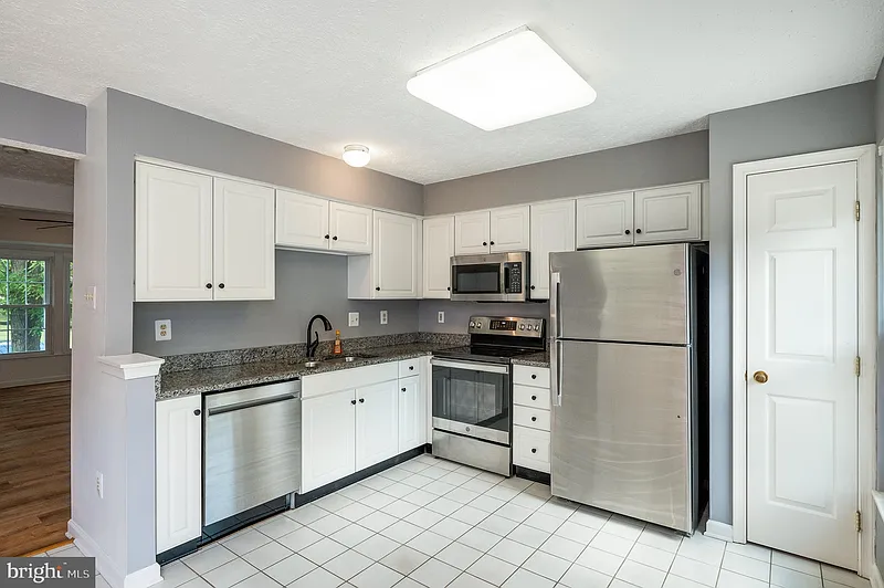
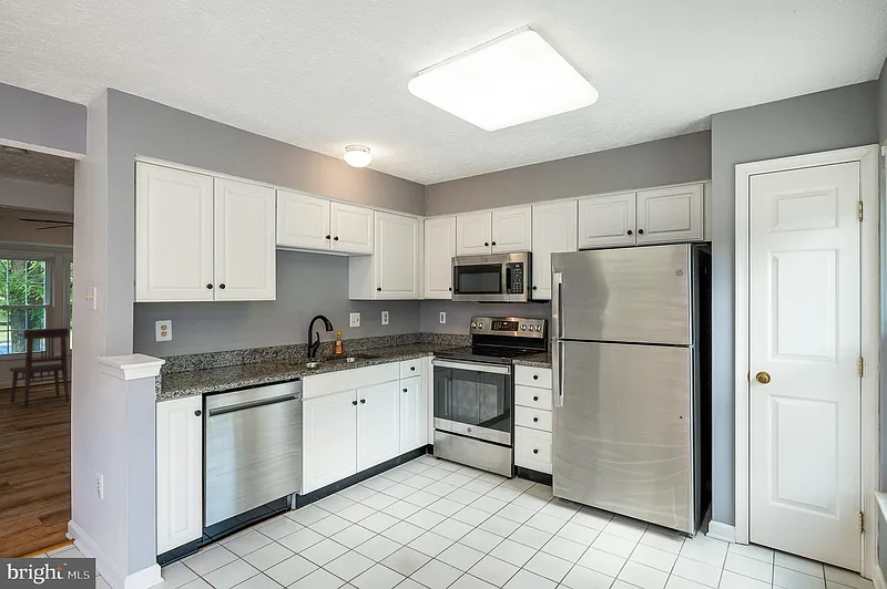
+ dining chair [9,328,70,409]
